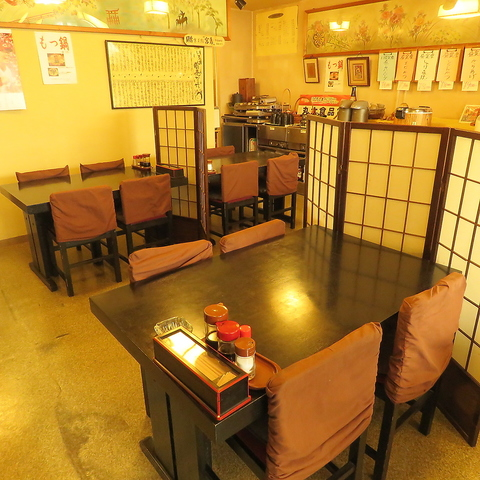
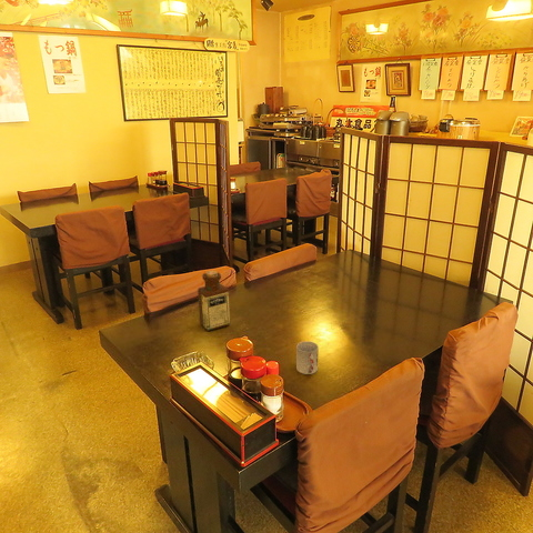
+ cup [295,340,320,375]
+ bottle [197,270,231,332]
